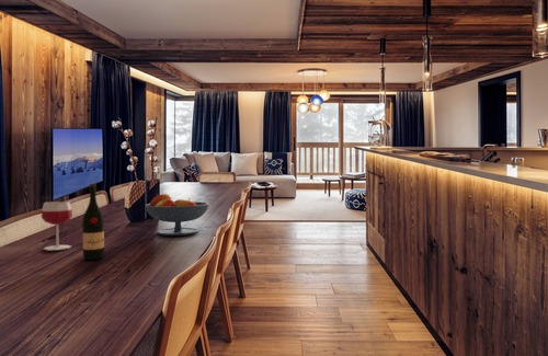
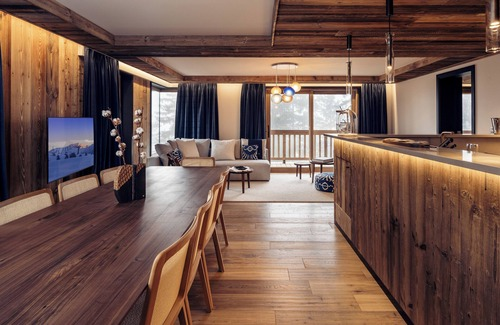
- wine bottle [81,183,105,261]
- wineglass [41,200,73,252]
- fruit bowl [145,193,210,237]
